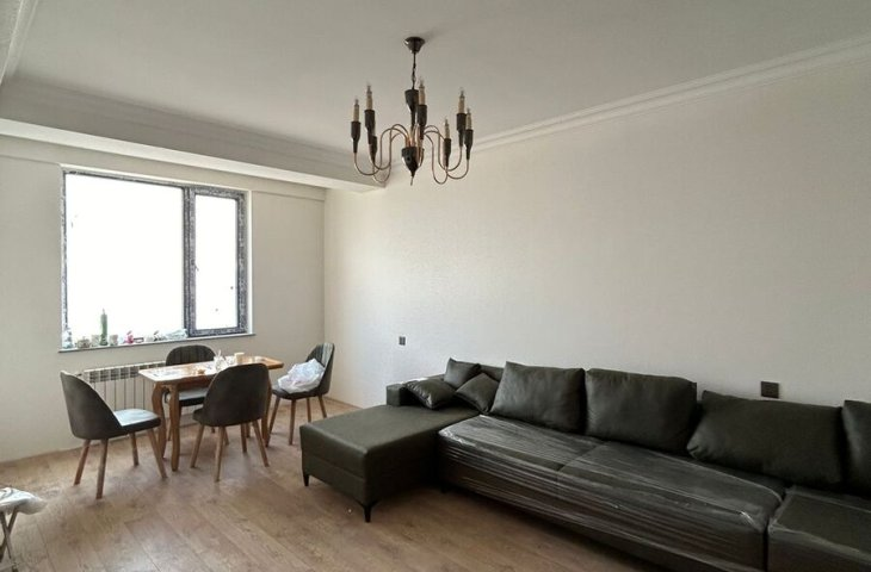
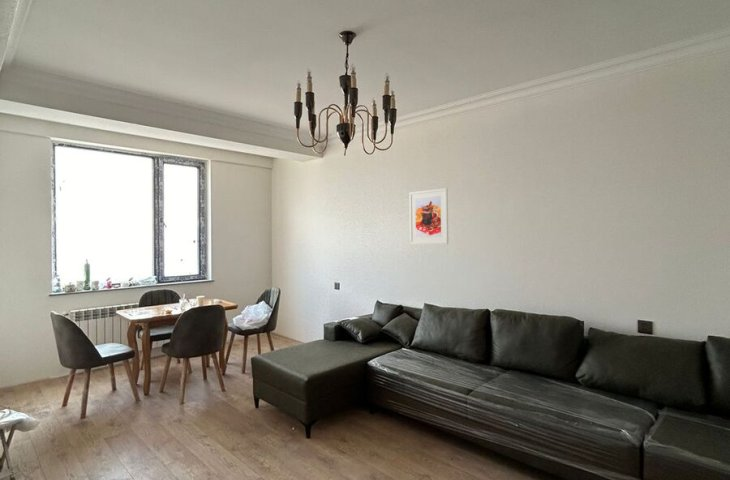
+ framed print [408,187,449,245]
